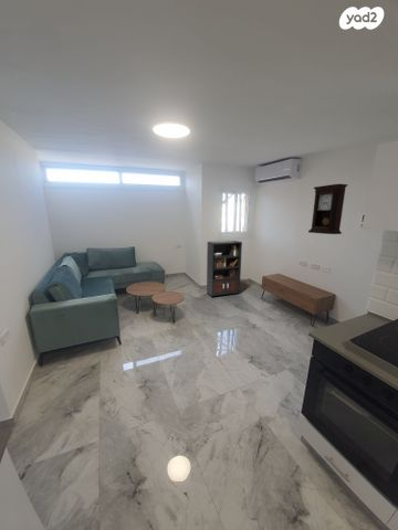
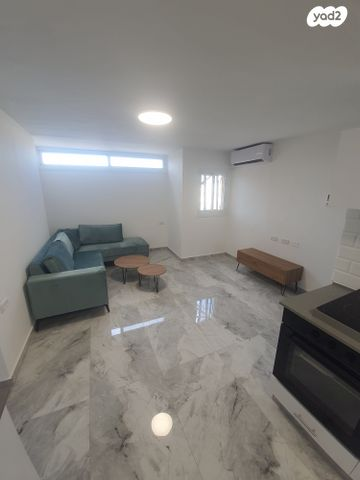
- pendulum clock [307,183,349,235]
- bookcase [206,240,243,297]
